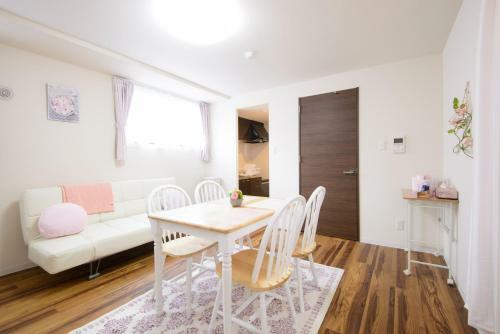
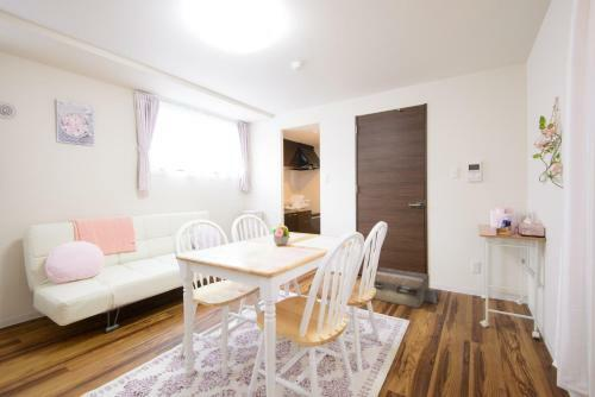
+ ceiling vent [372,266,438,309]
